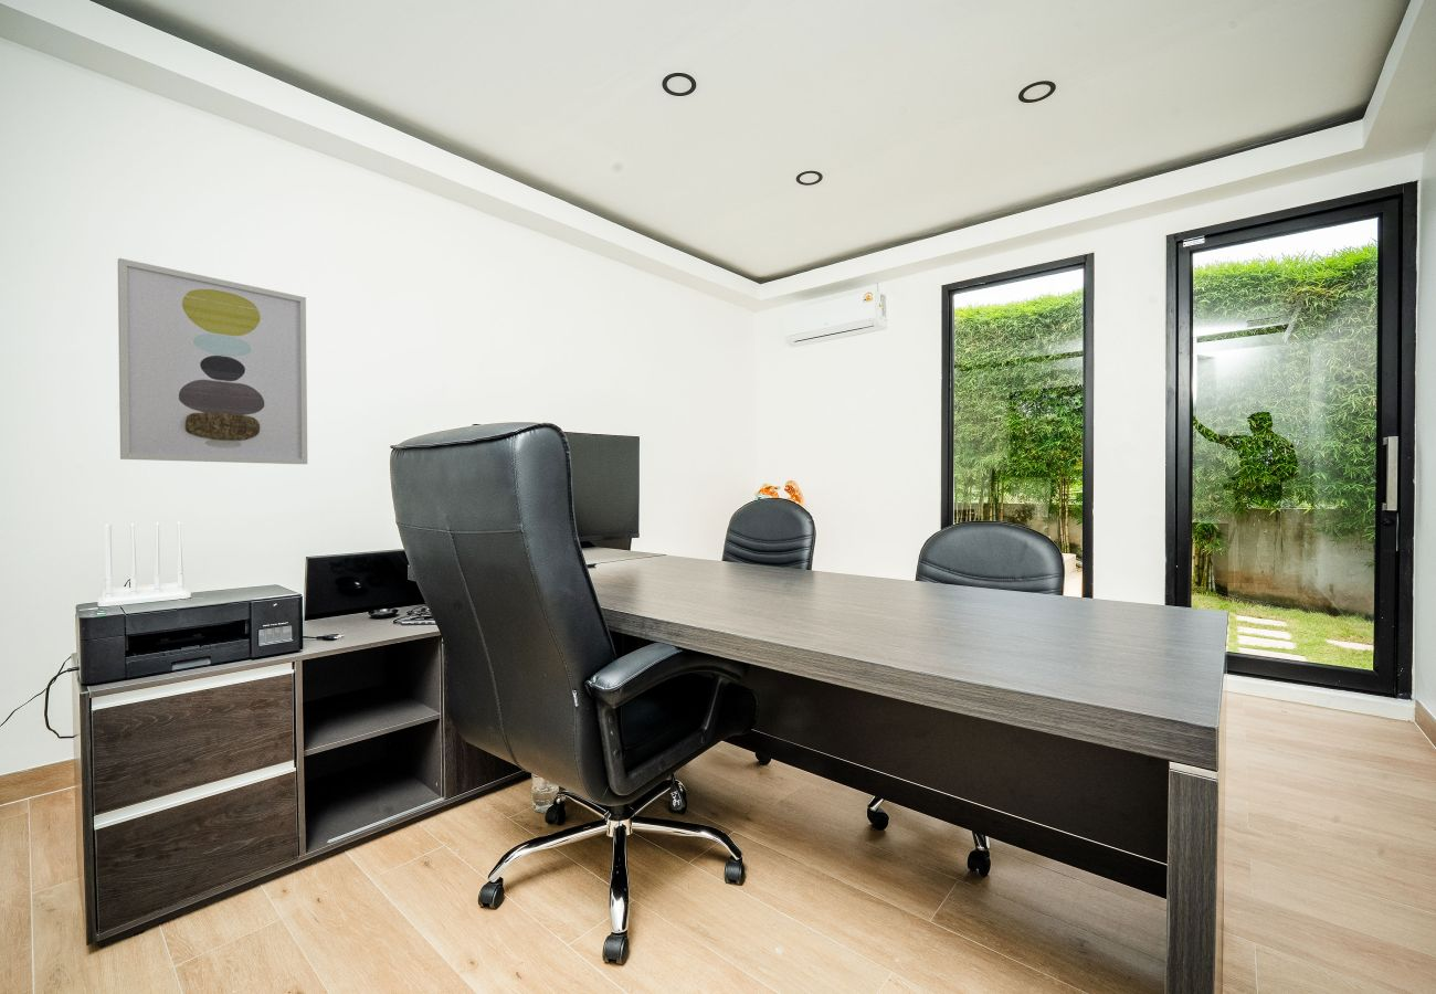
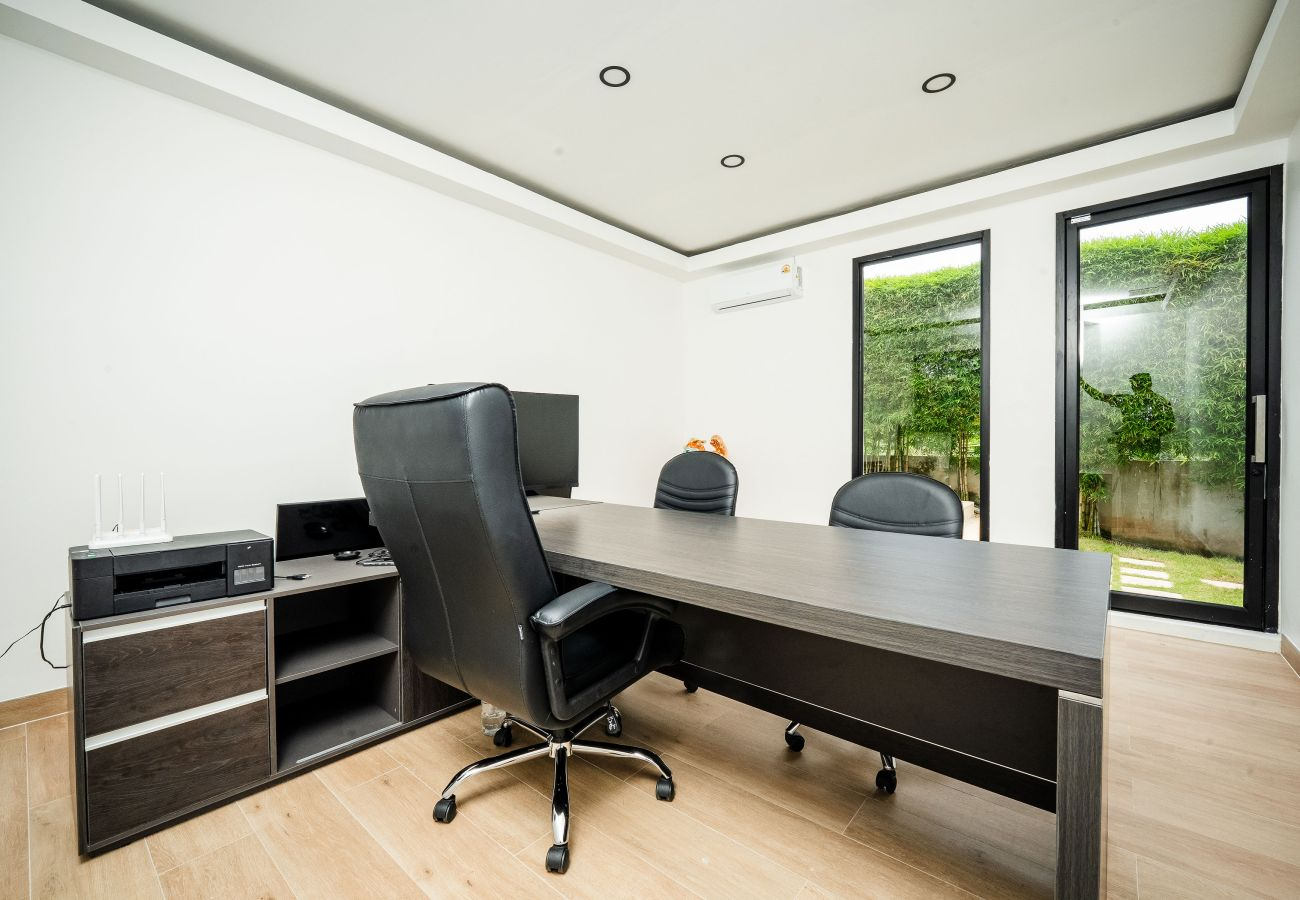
- wall art [117,257,308,465]
